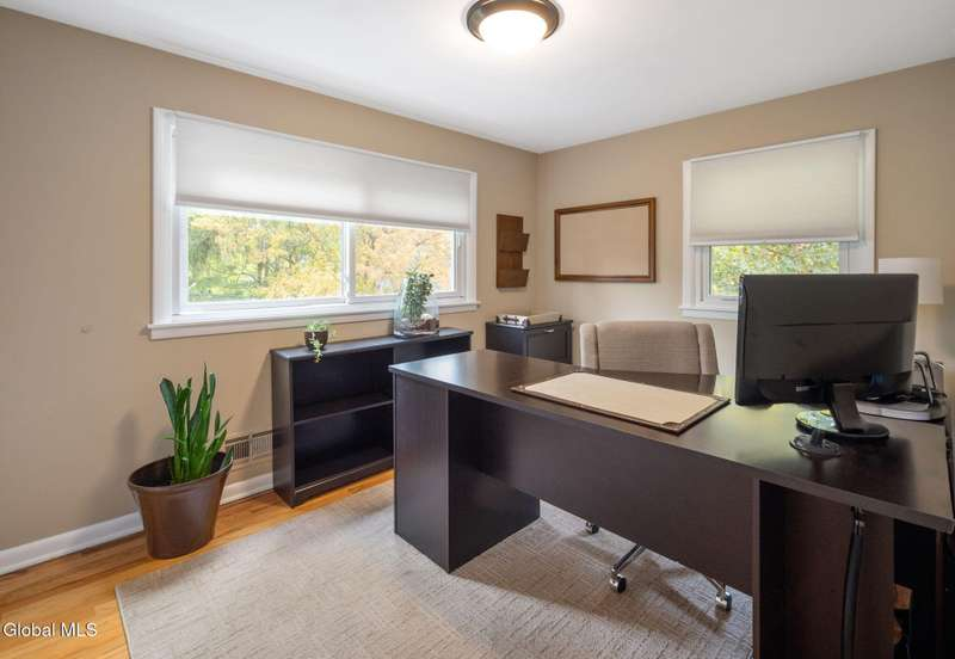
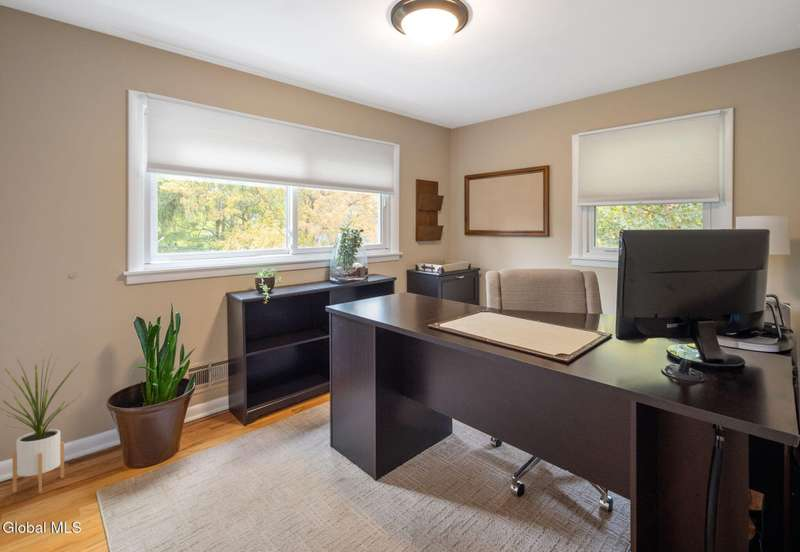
+ house plant [0,352,82,493]
